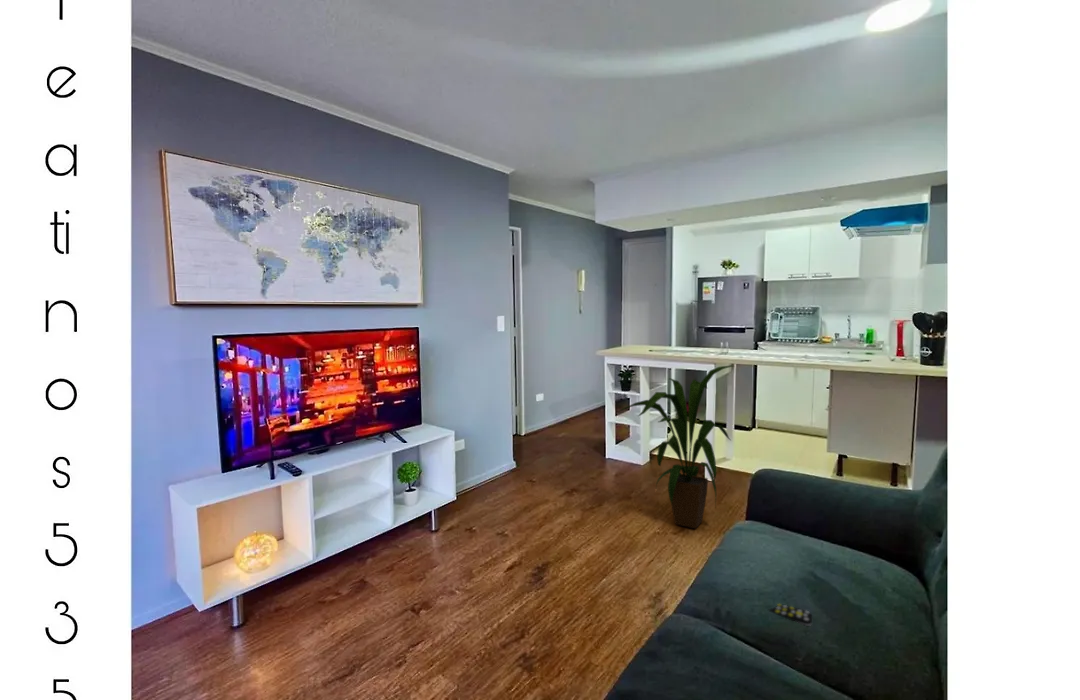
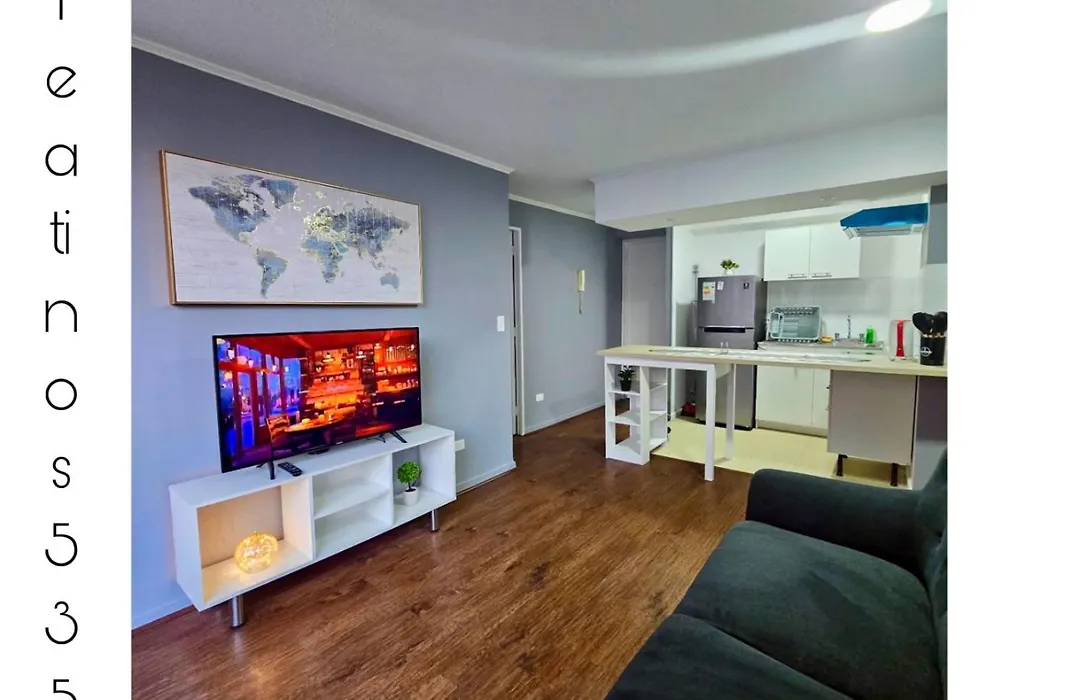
- remote control [767,603,813,627]
- house plant [619,364,734,529]
